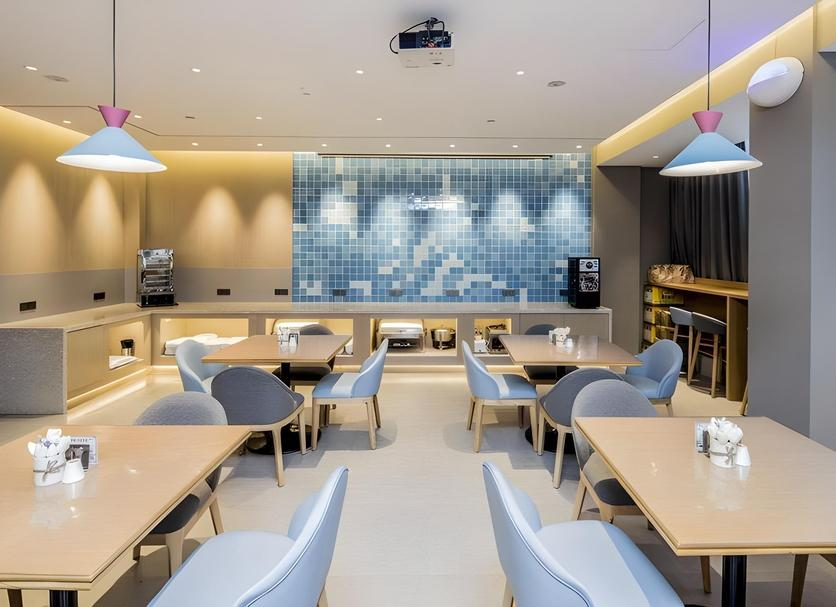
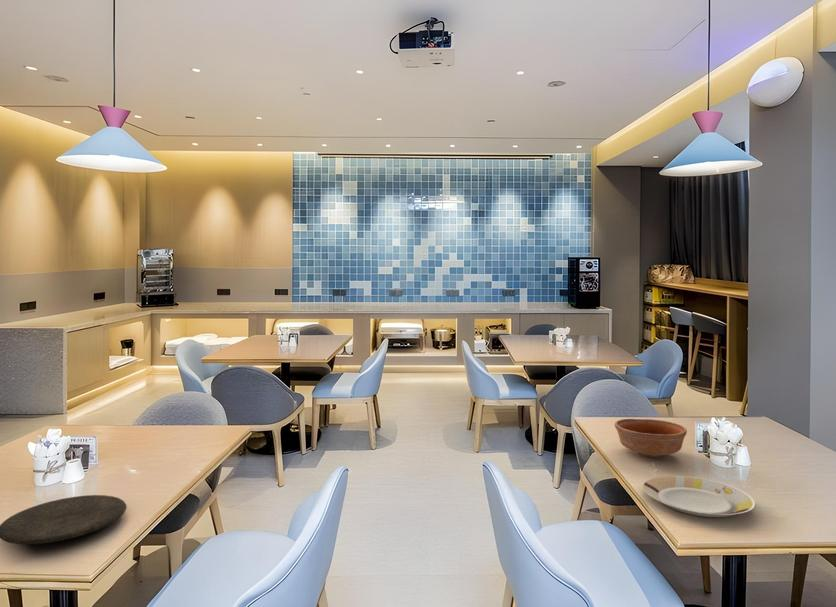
+ plate [0,494,128,545]
+ plate [642,475,756,518]
+ bowl [613,418,688,458]
